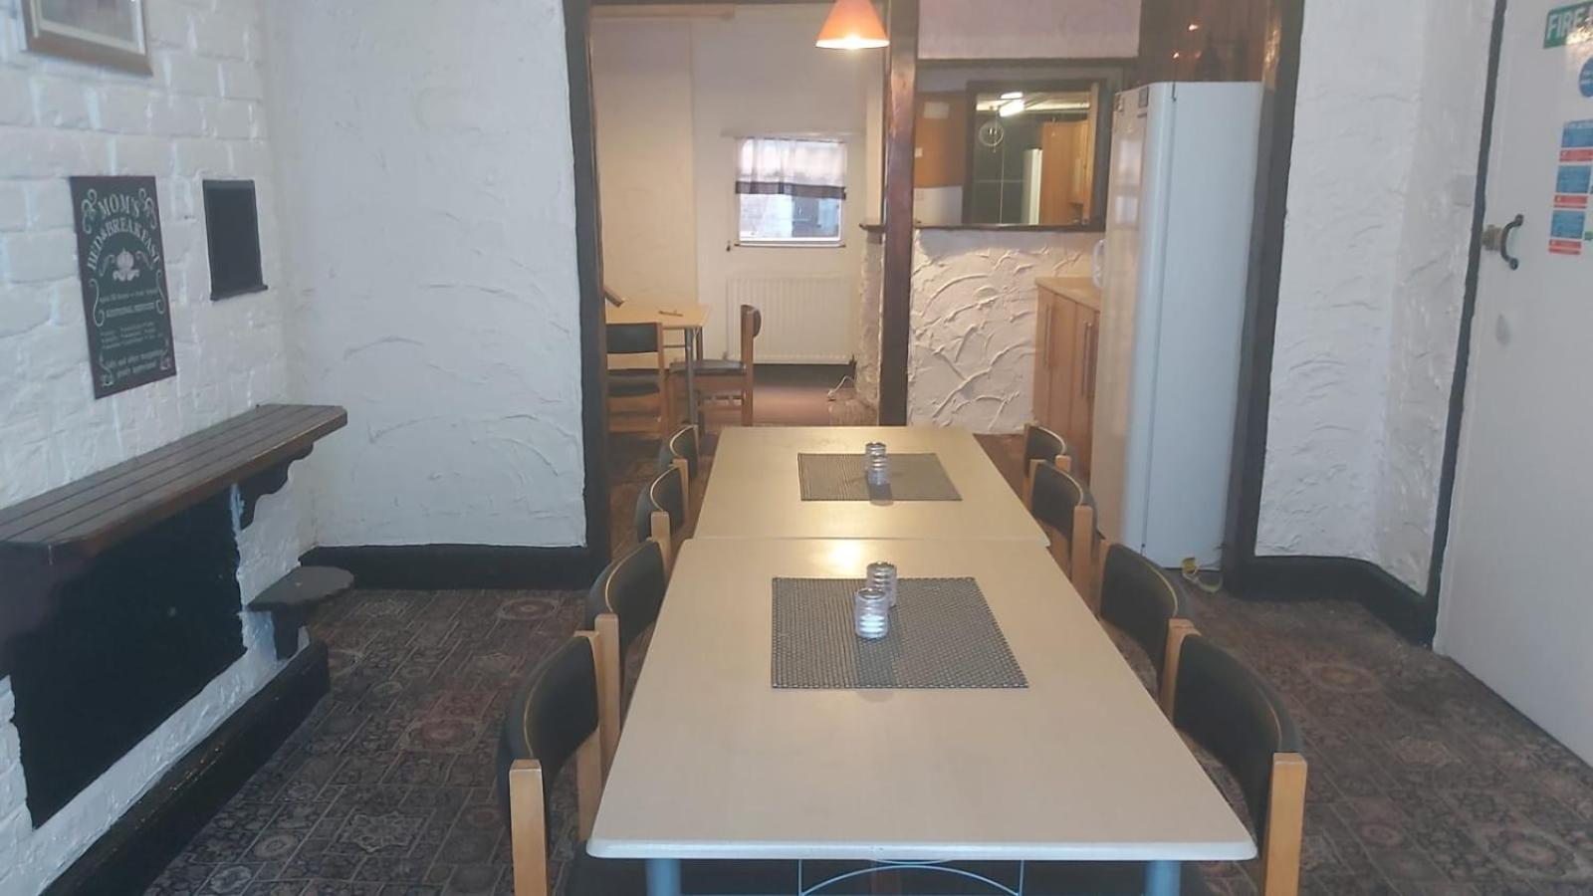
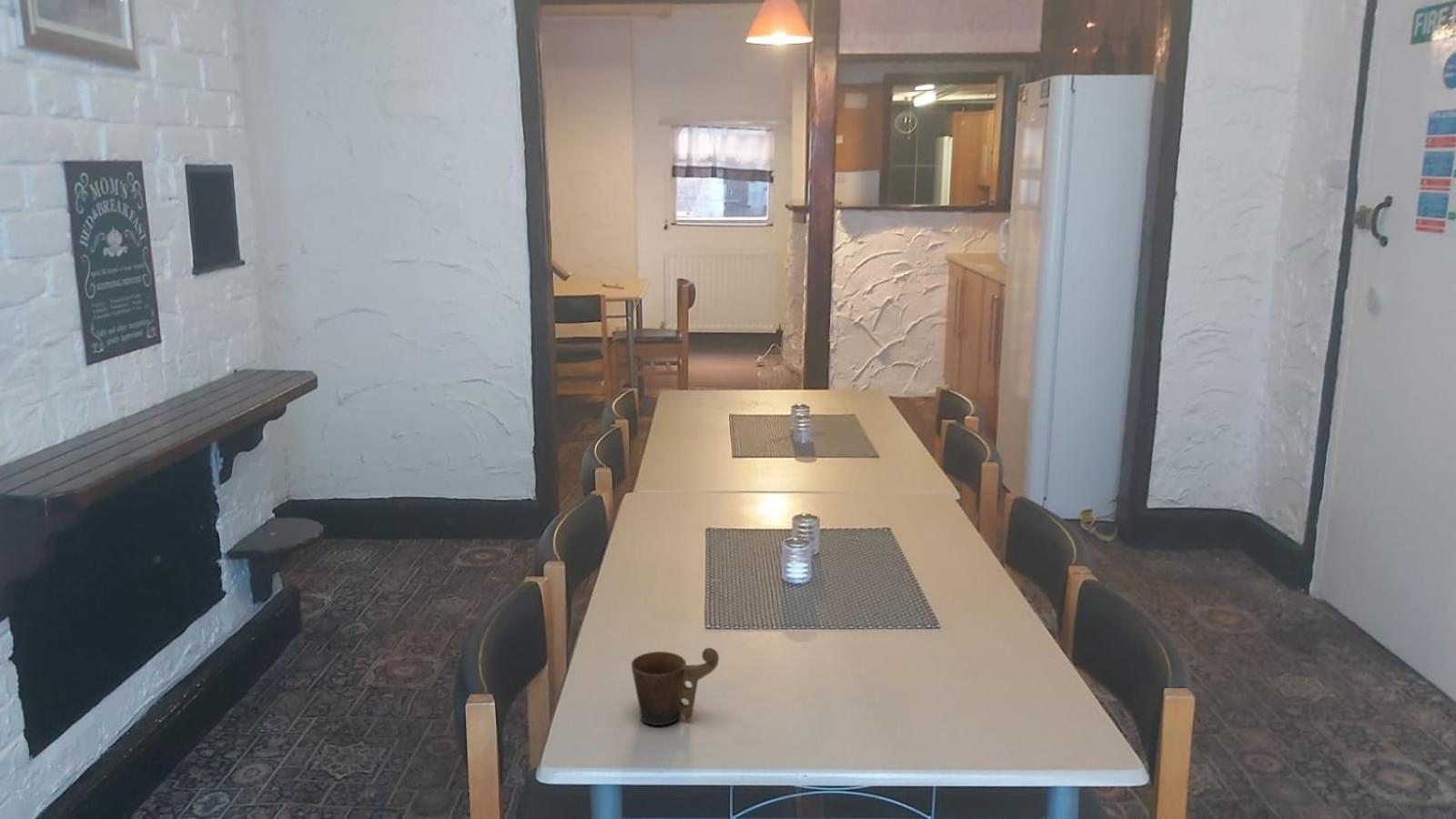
+ mug [631,647,720,726]
